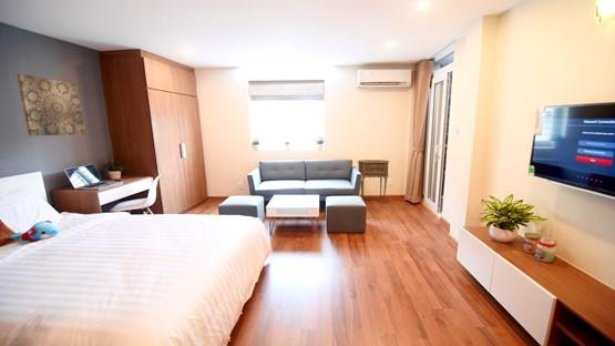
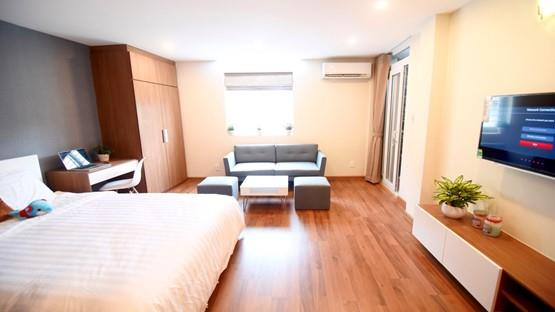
- side table [357,159,390,204]
- wall art [16,72,86,136]
